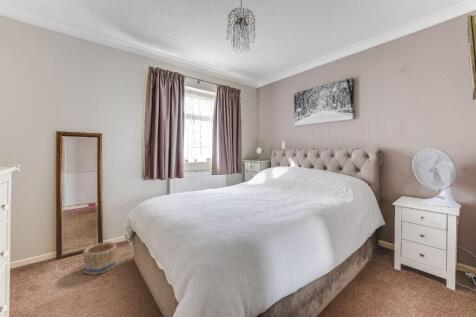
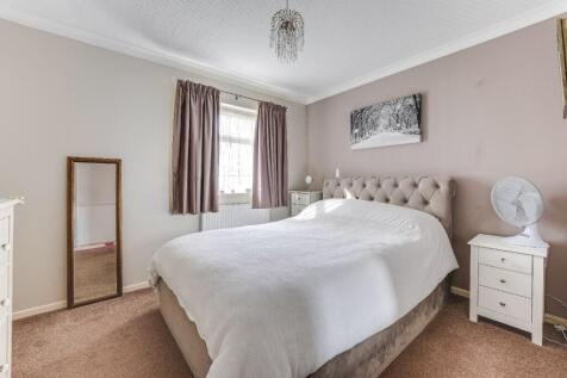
- basket [82,241,117,276]
